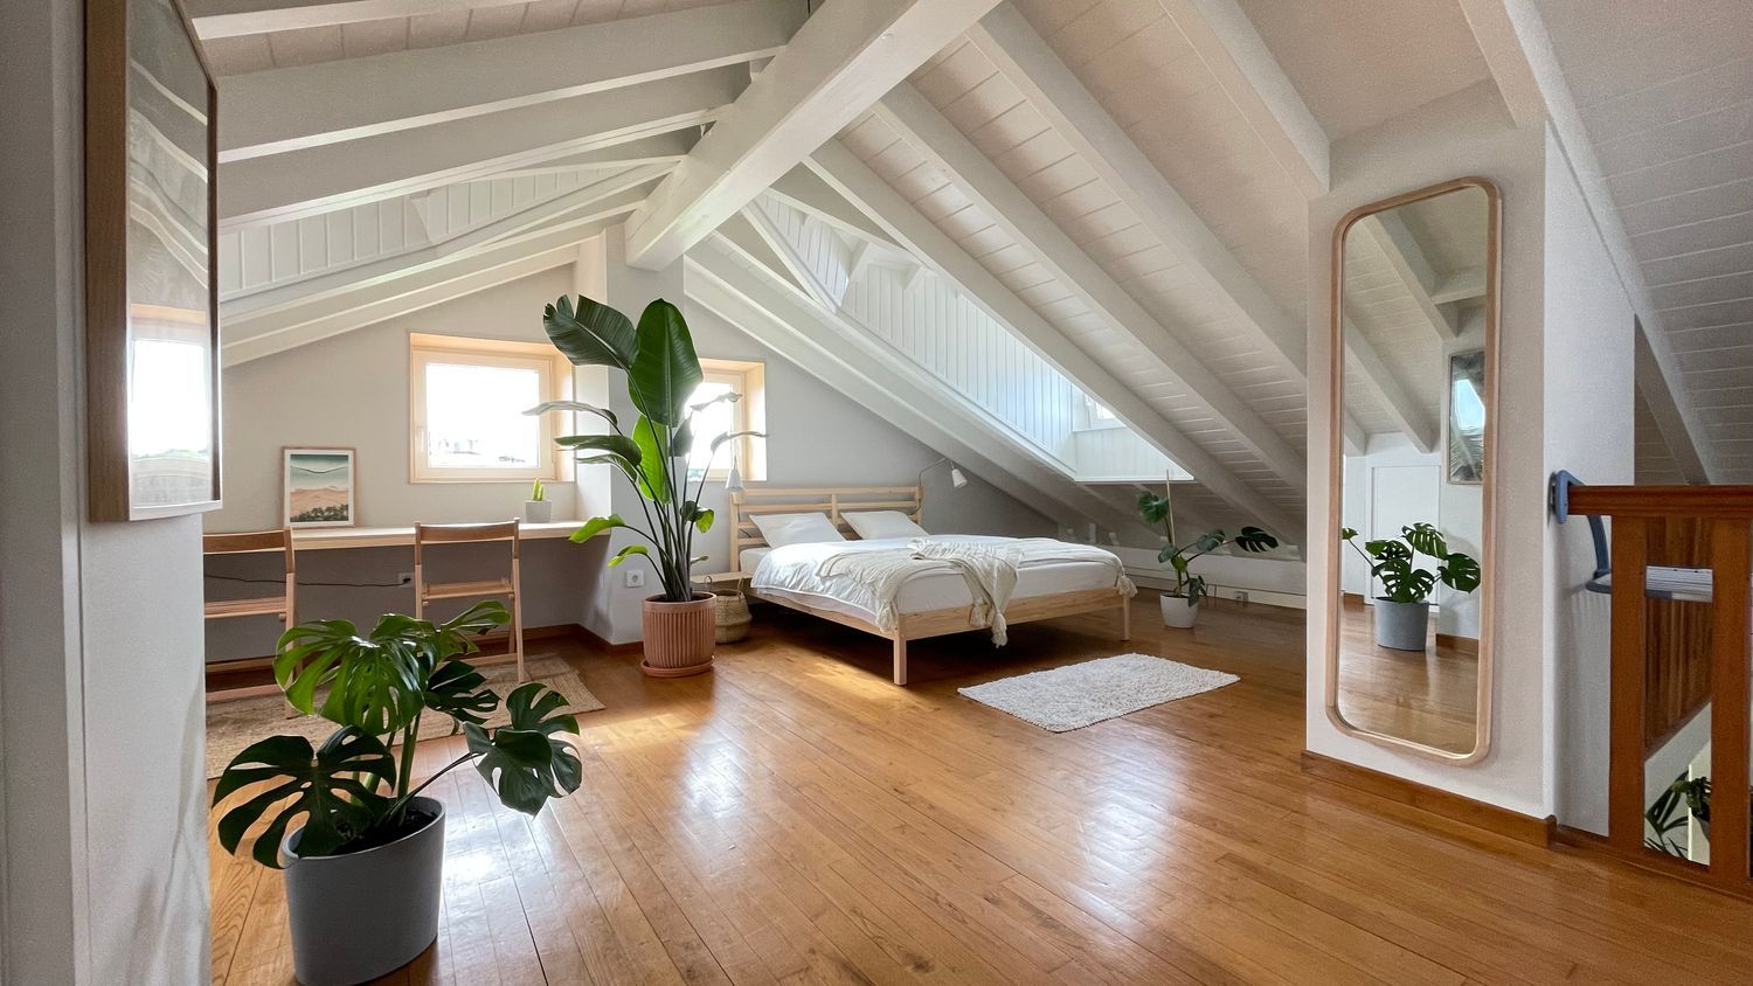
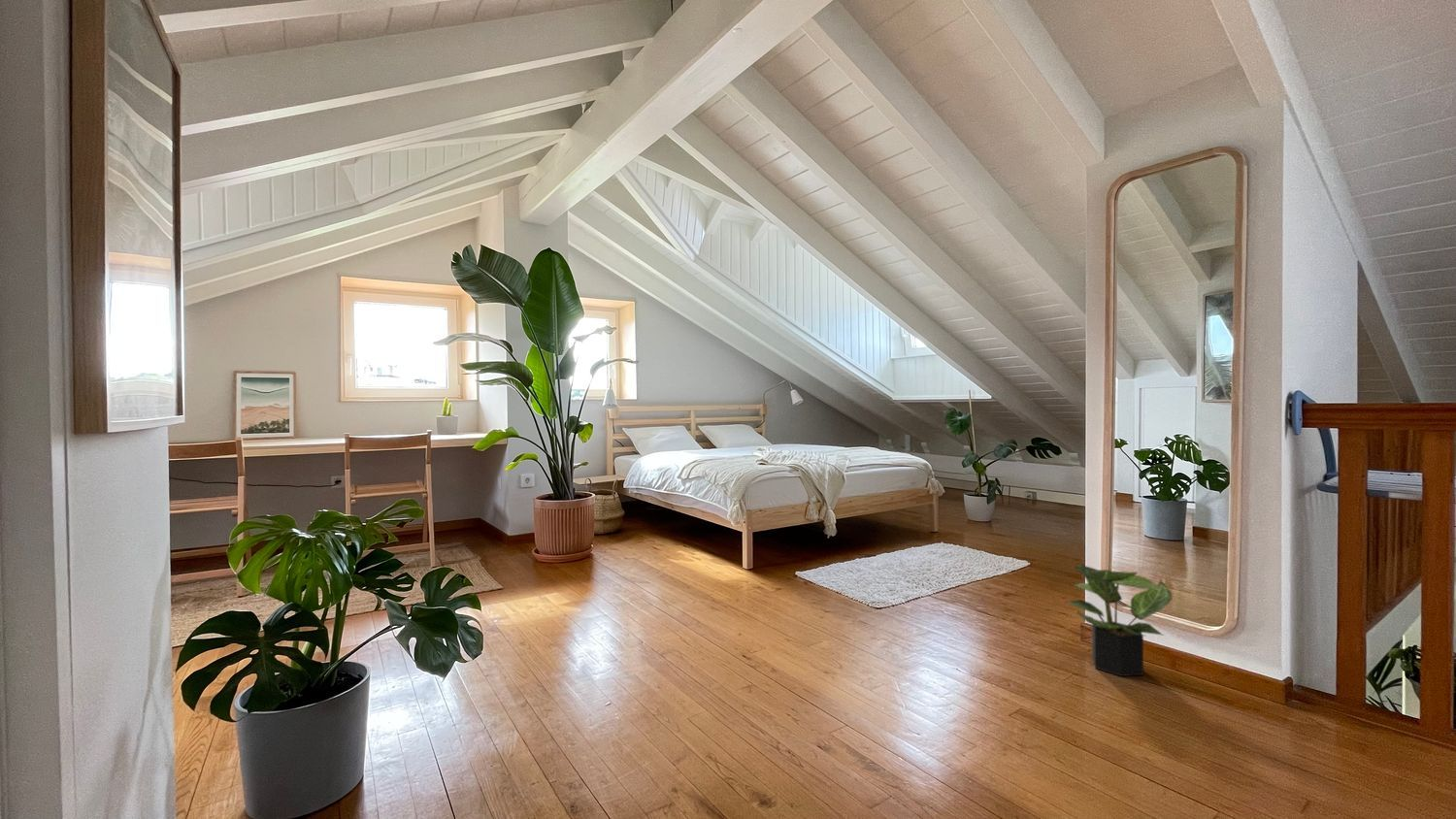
+ potted plant [1065,561,1173,677]
